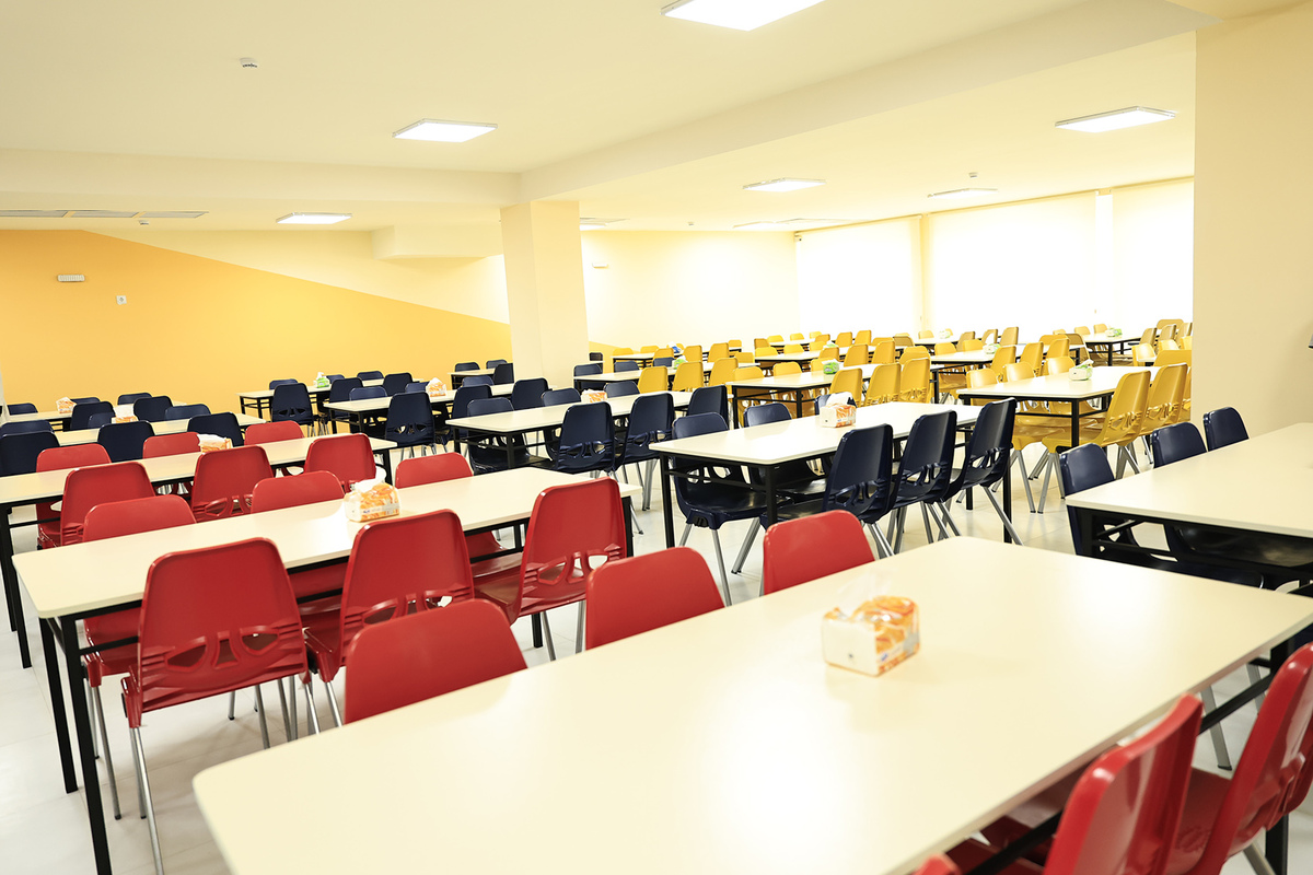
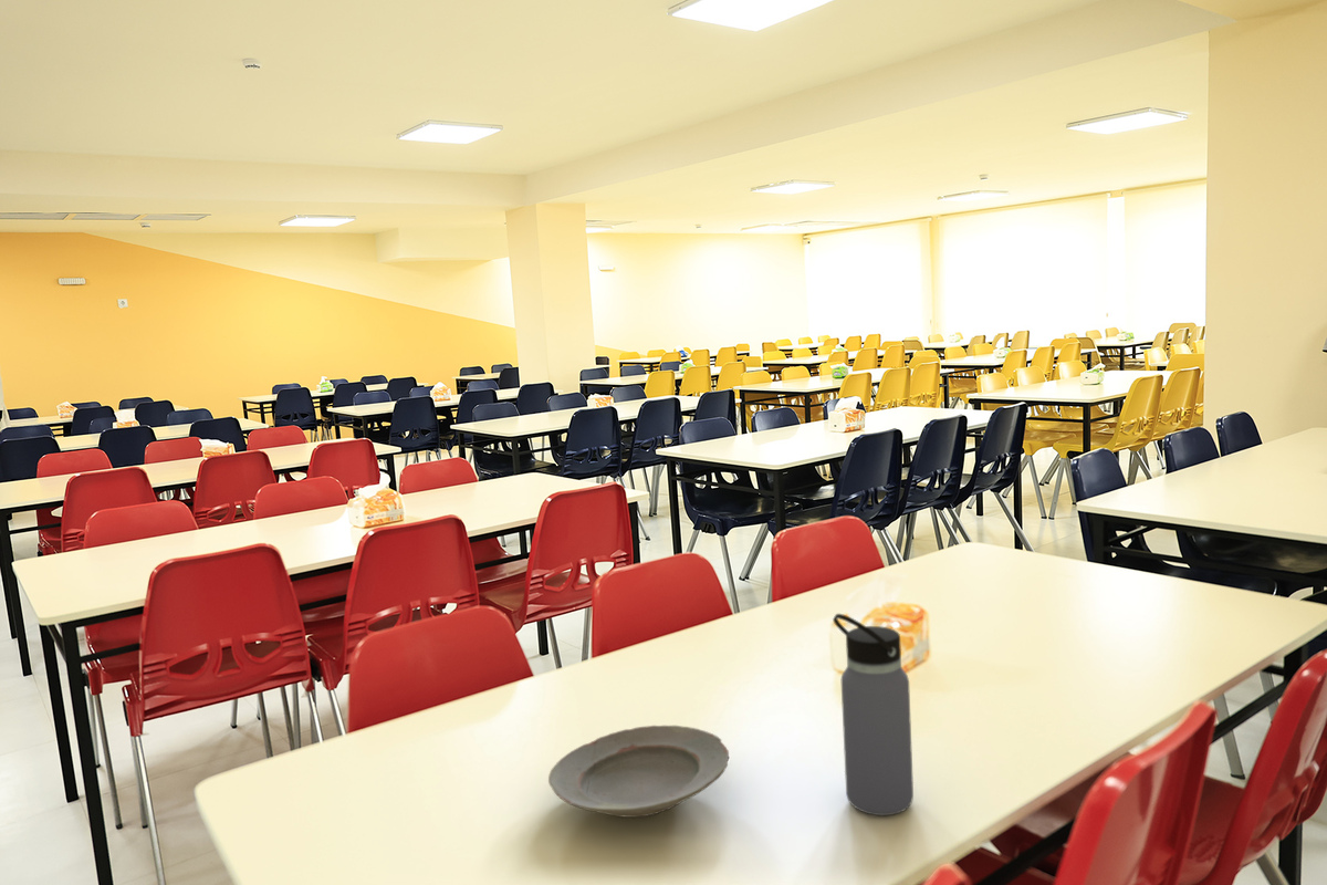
+ water bottle [832,613,915,816]
+ plate [547,725,730,819]
